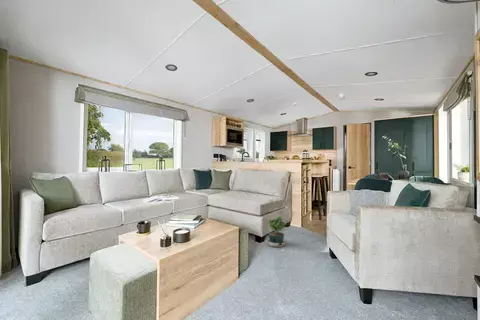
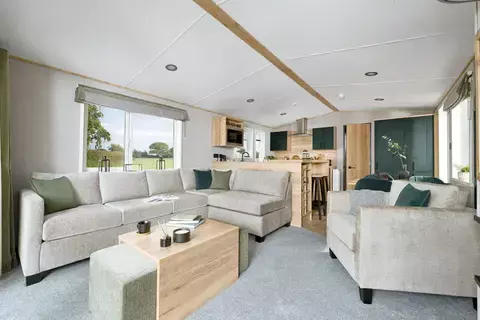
- potted plant [265,214,288,250]
